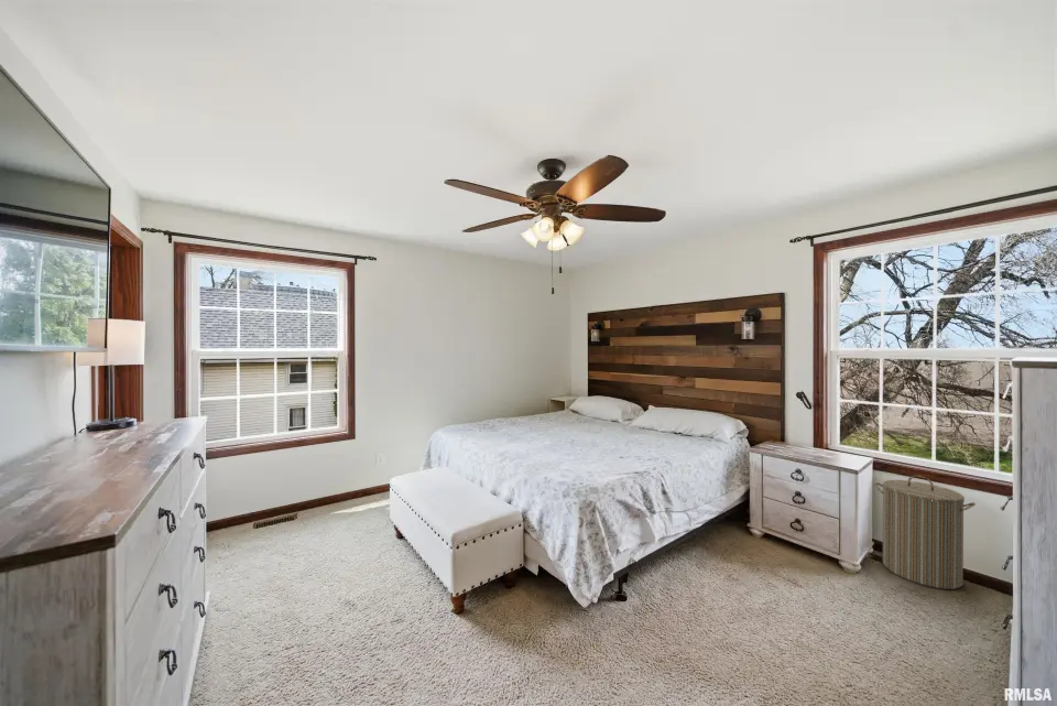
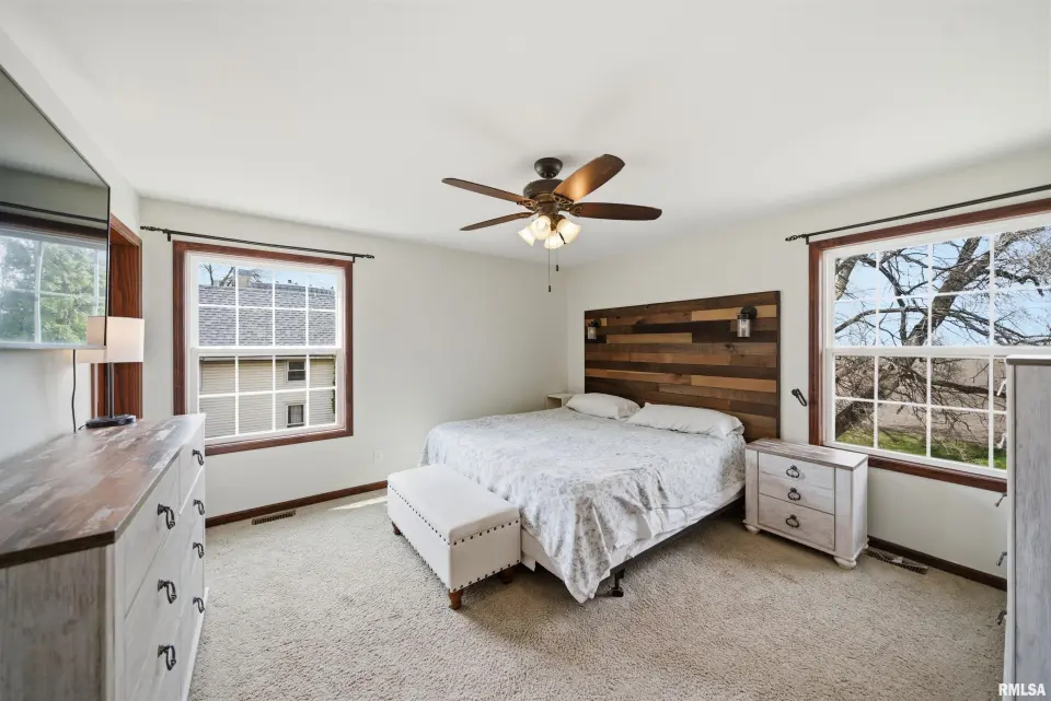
- laundry hamper [874,474,977,590]
